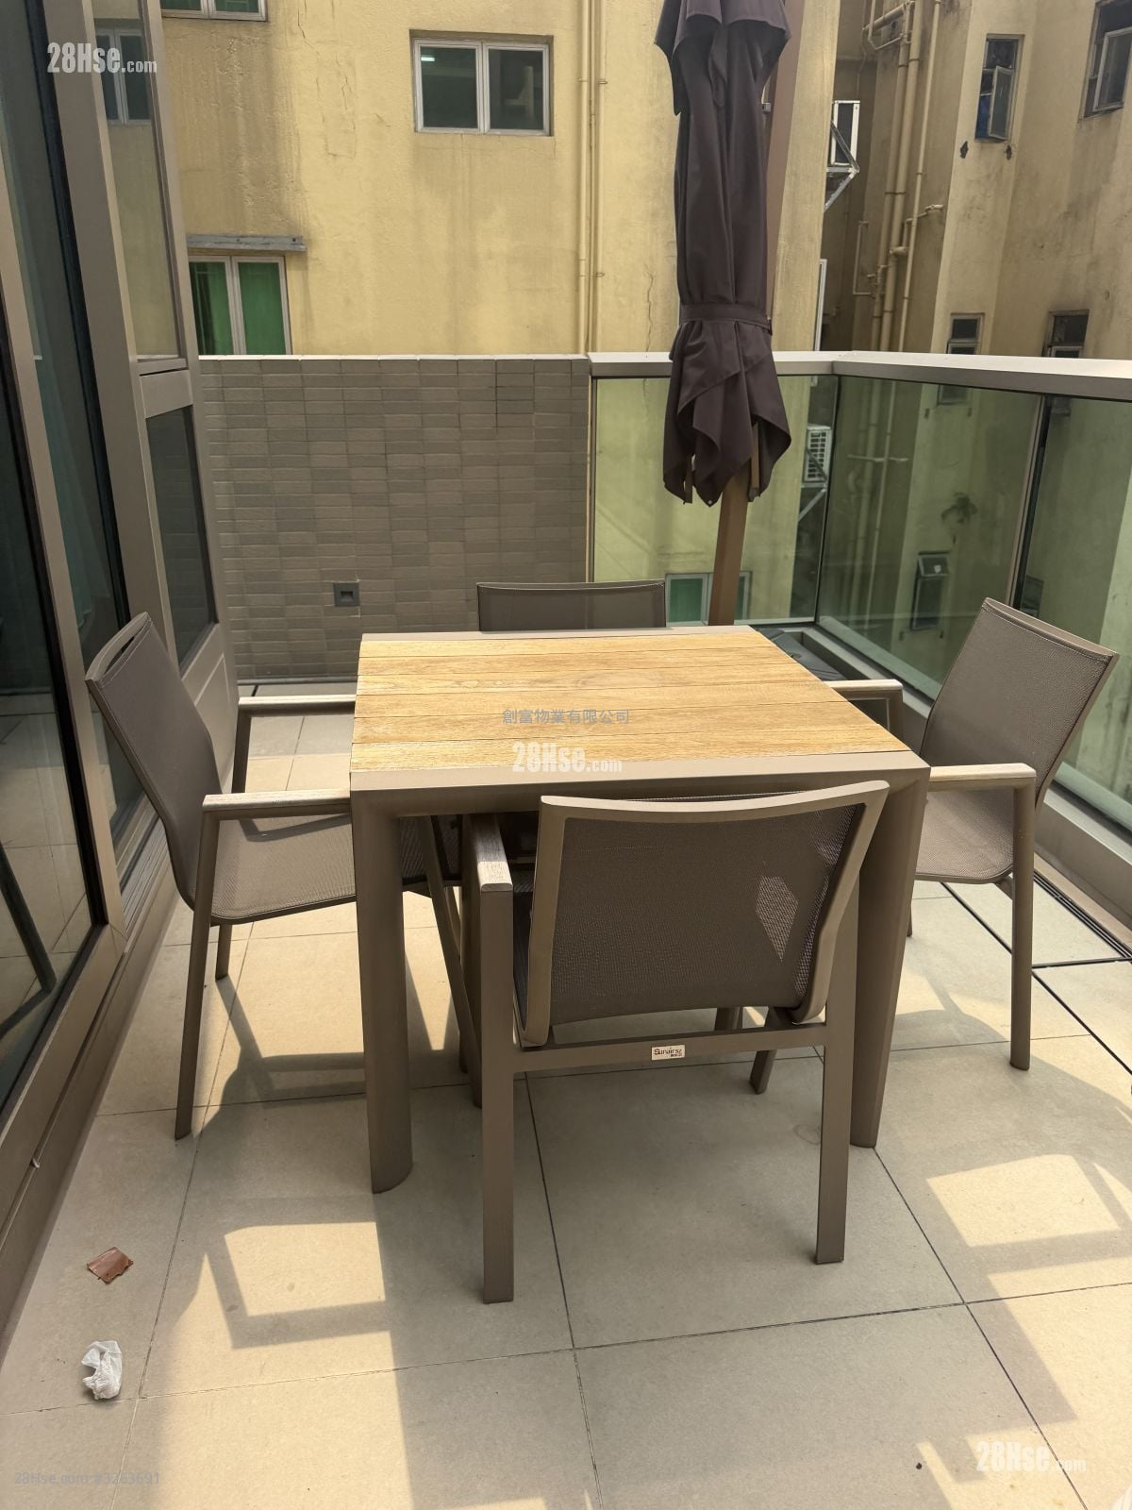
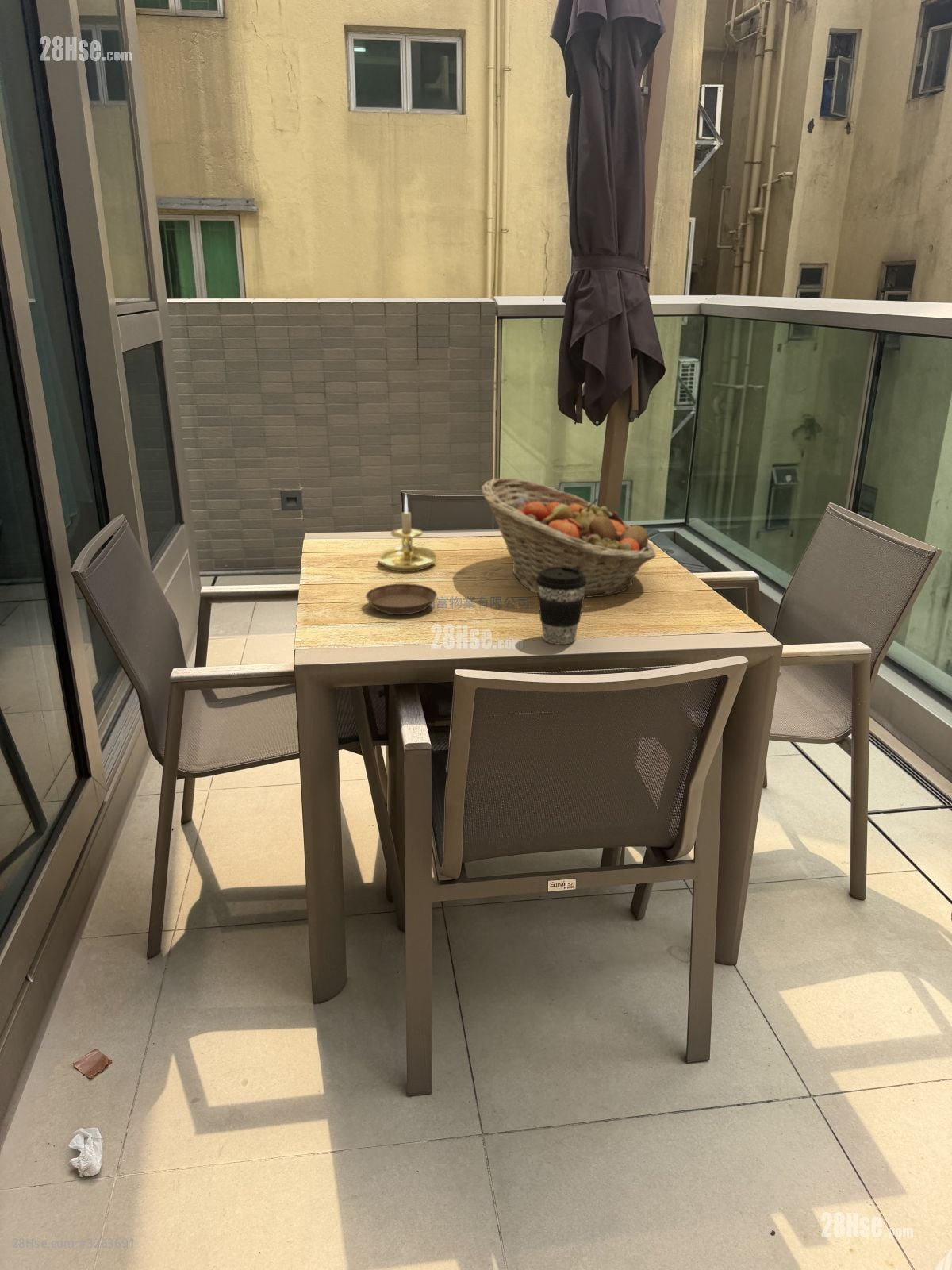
+ candle holder [378,493,437,572]
+ fruit basket [480,477,657,598]
+ coffee cup [536,567,586,645]
+ saucer [365,583,438,615]
